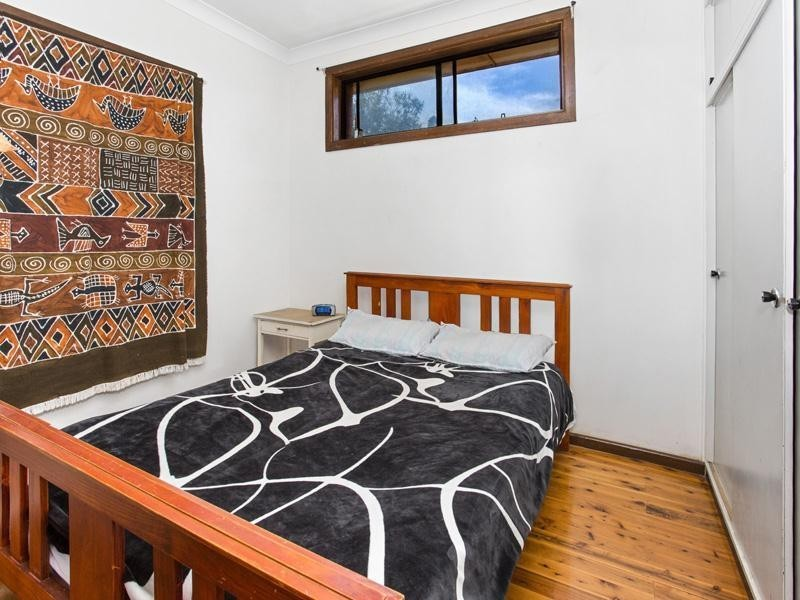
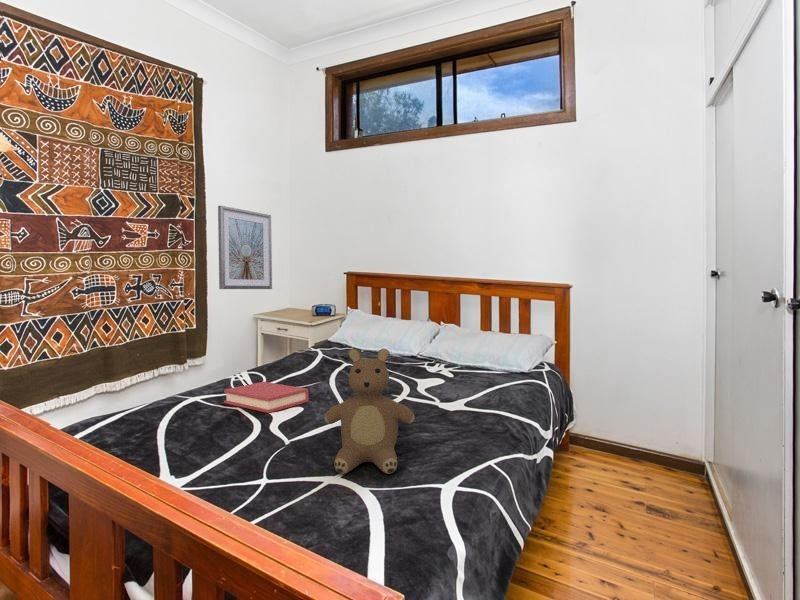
+ hardback book [223,381,310,414]
+ teddy bear [323,348,416,475]
+ picture frame [217,204,273,290]
